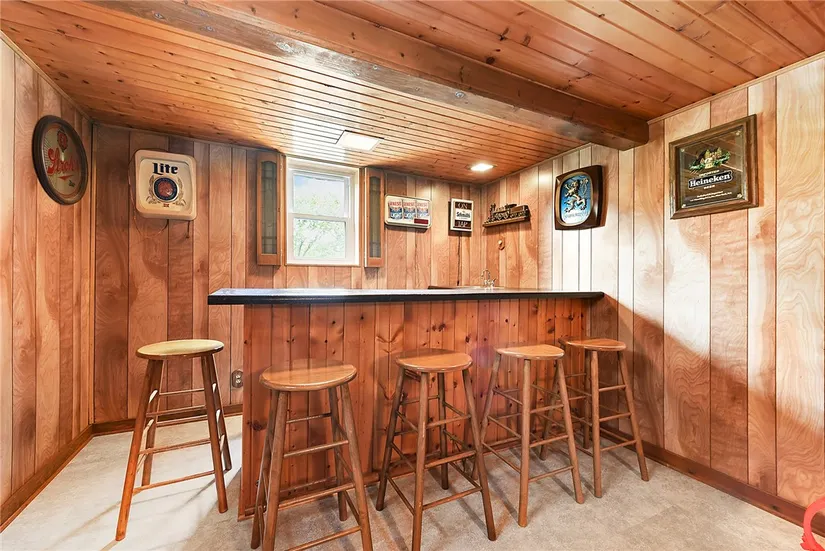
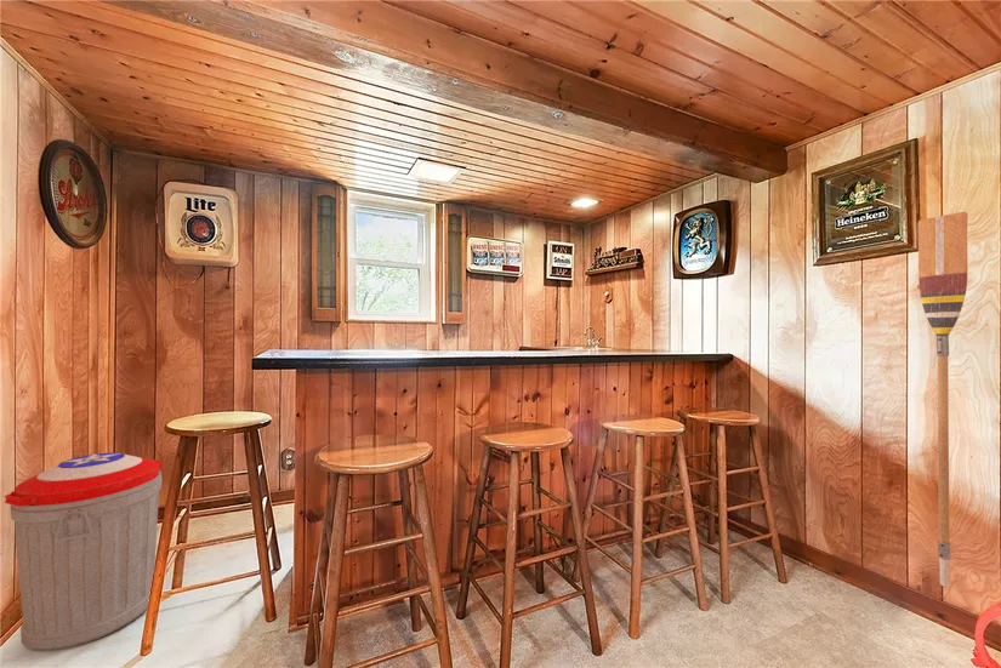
+ trash can [4,451,164,652]
+ paddle [917,211,969,588]
